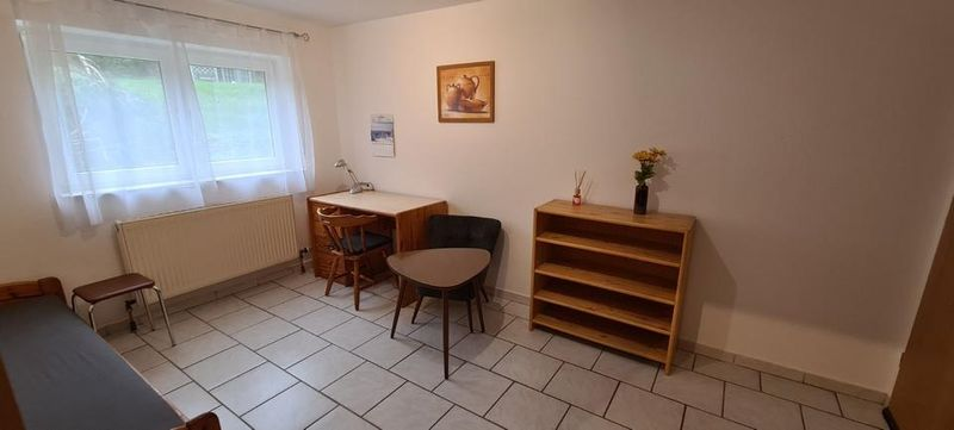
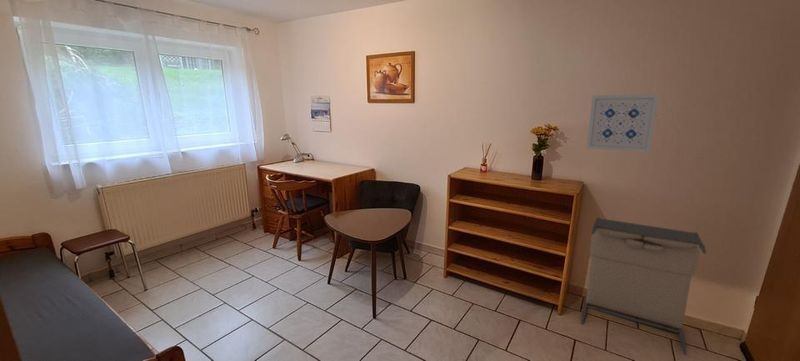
+ wall art [586,93,660,153]
+ laundry hamper [580,216,707,356]
